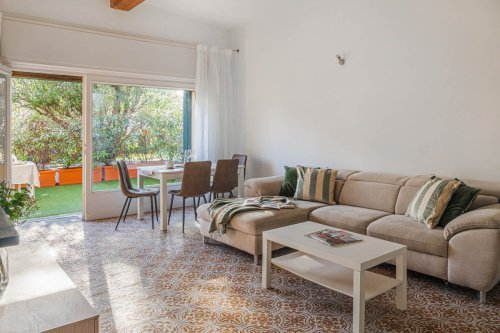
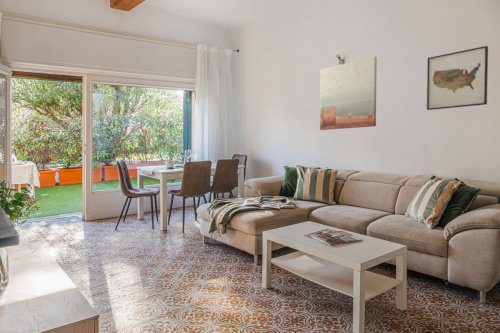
+ wall art [319,56,378,131]
+ wall art [426,45,489,111]
